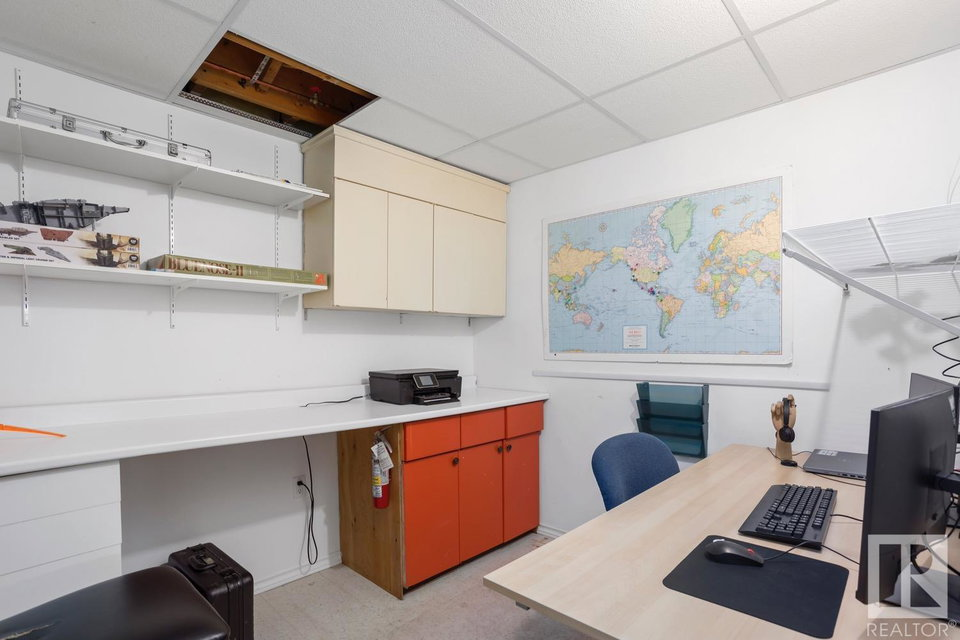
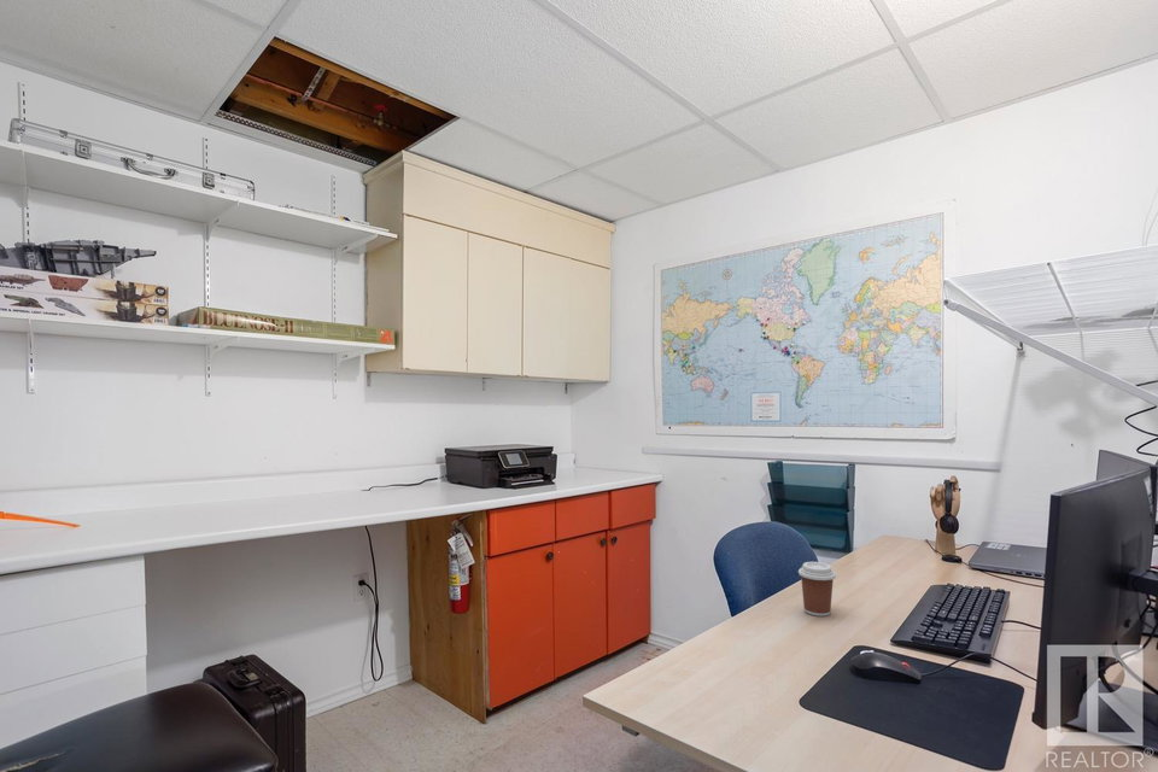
+ coffee cup [797,561,837,618]
